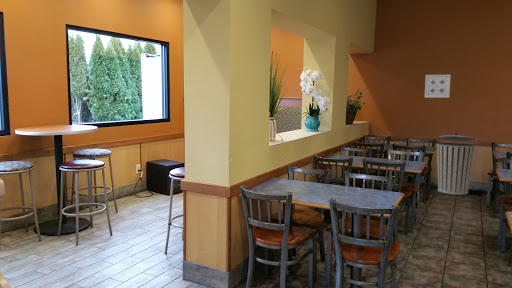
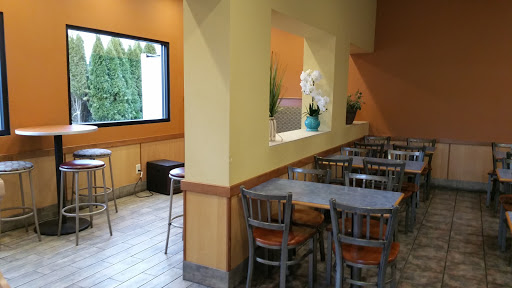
- trash can [436,132,476,196]
- wall art [424,74,452,99]
